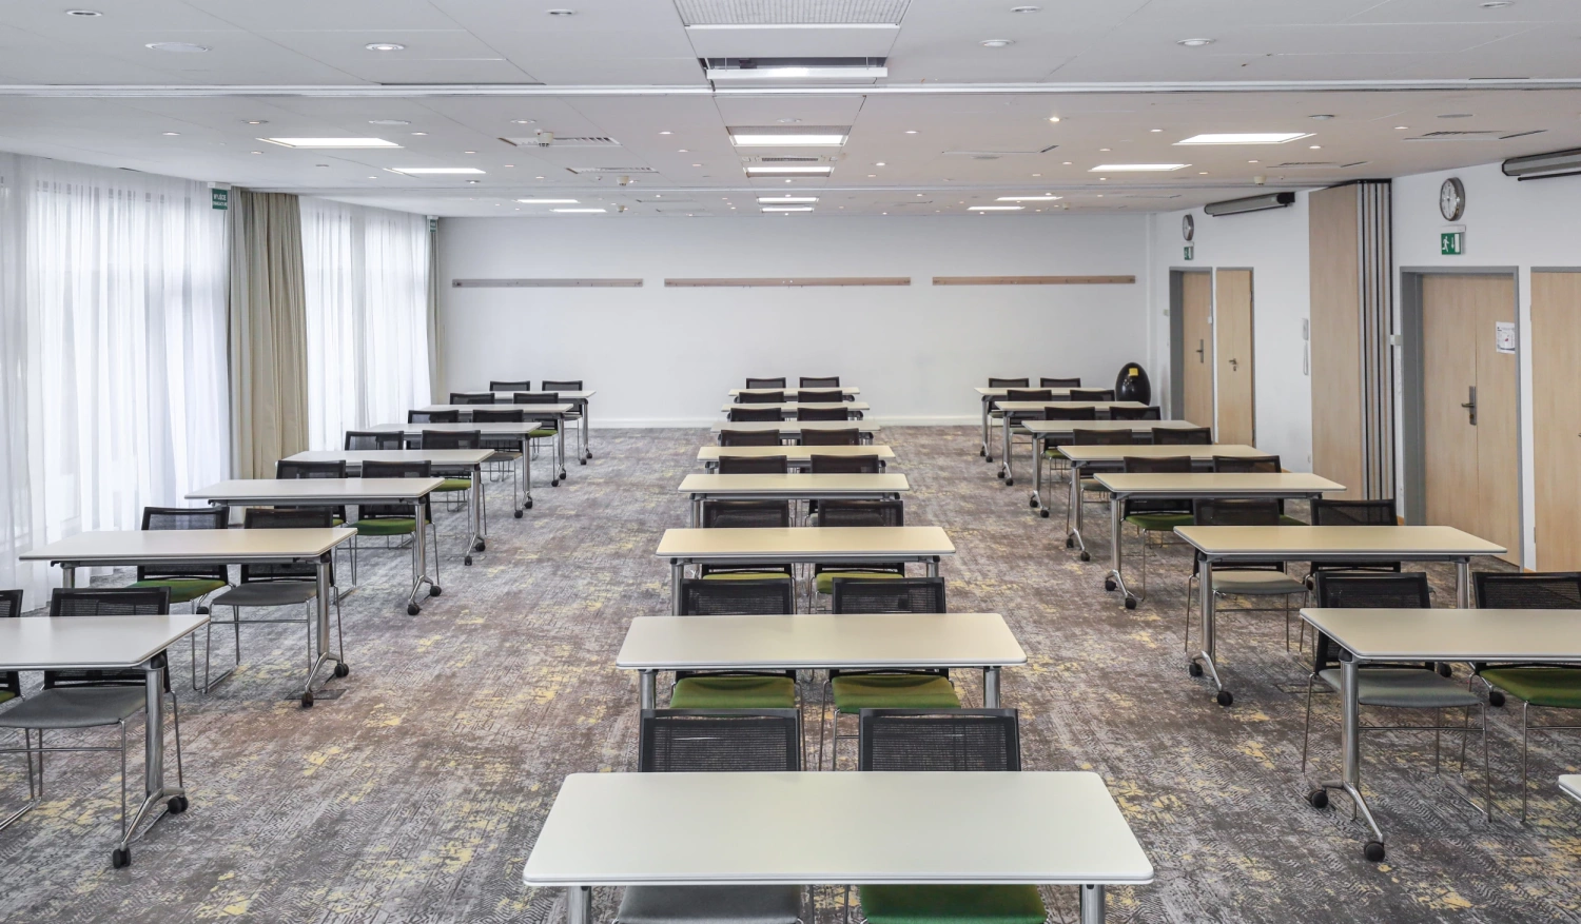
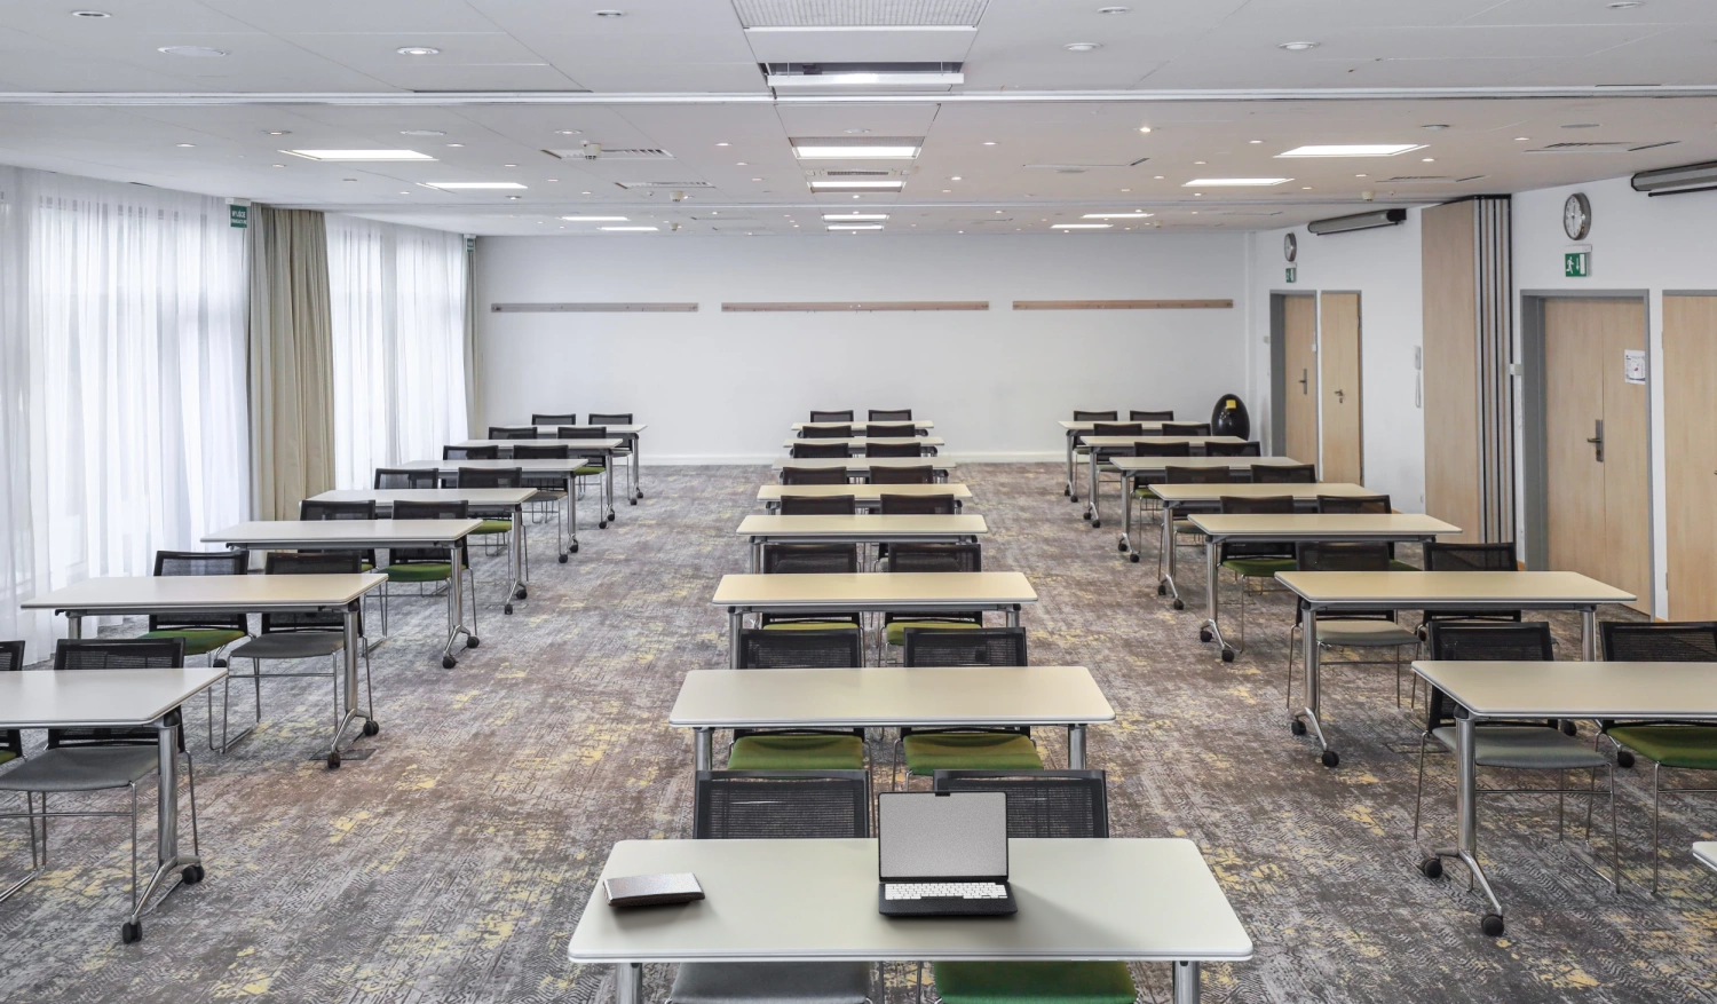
+ book [601,873,706,908]
+ laptop [877,789,1019,917]
